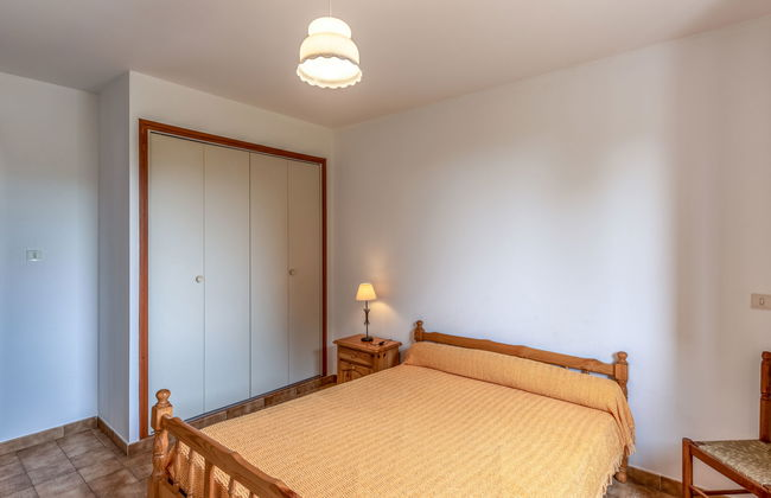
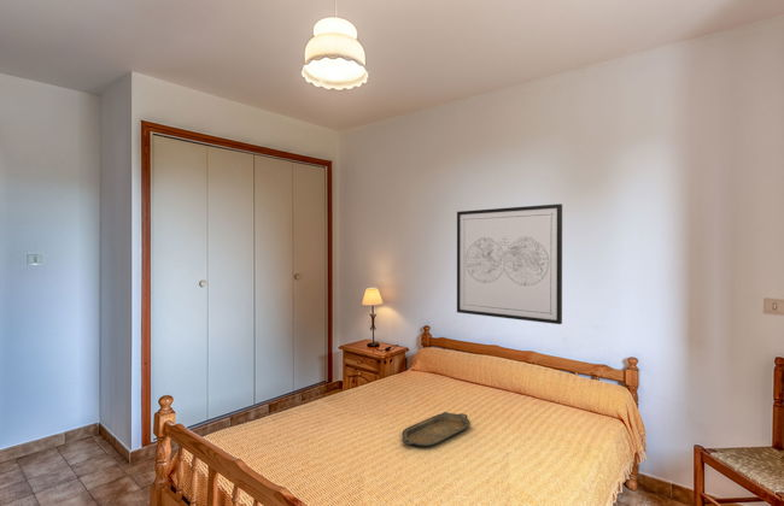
+ wall art [456,202,563,325]
+ serving tray [402,411,472,448]
